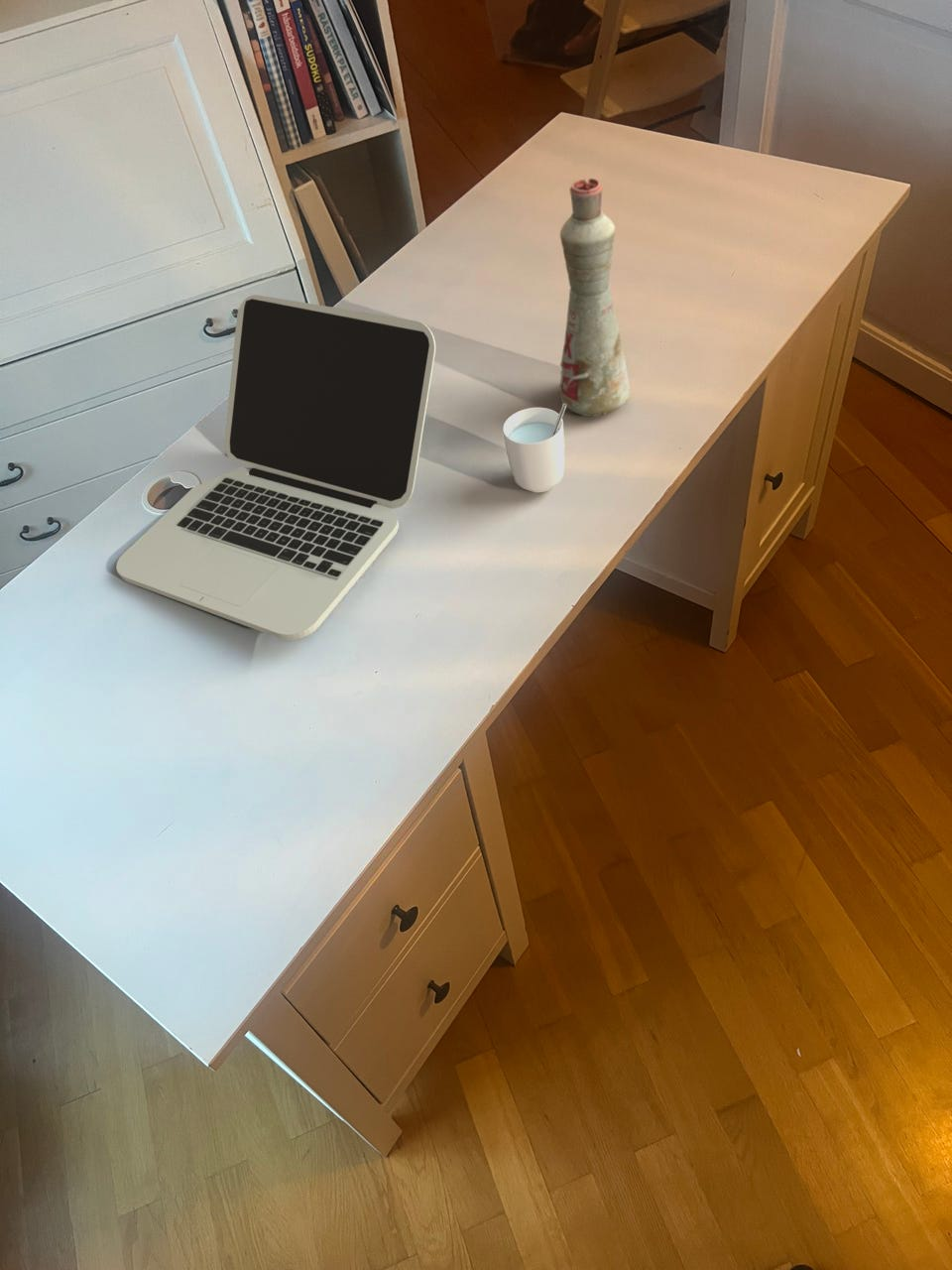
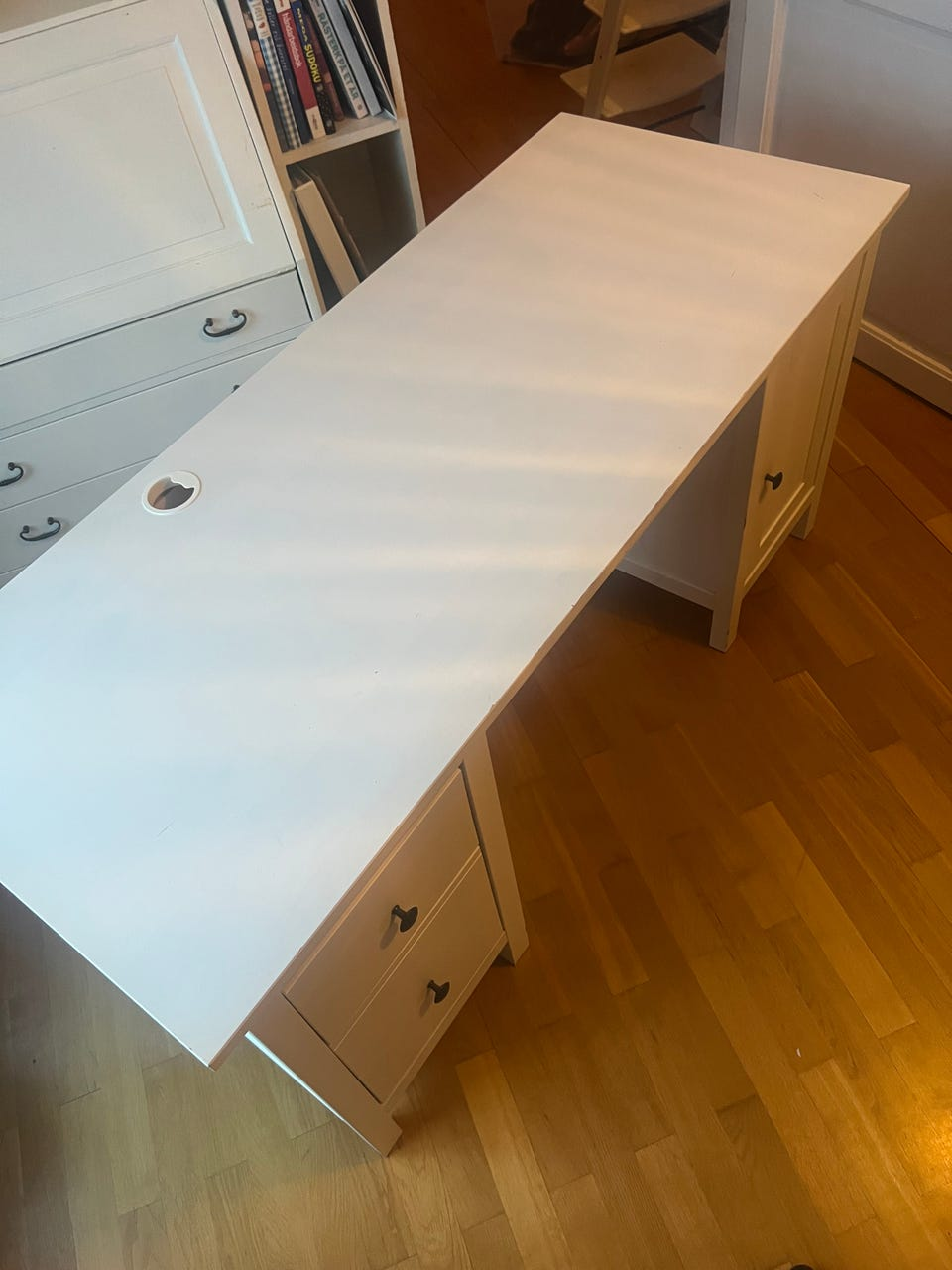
- cup [502,403,567,493]
- bottle [558,178,631,418]
- laptop [115,294,436,641]
